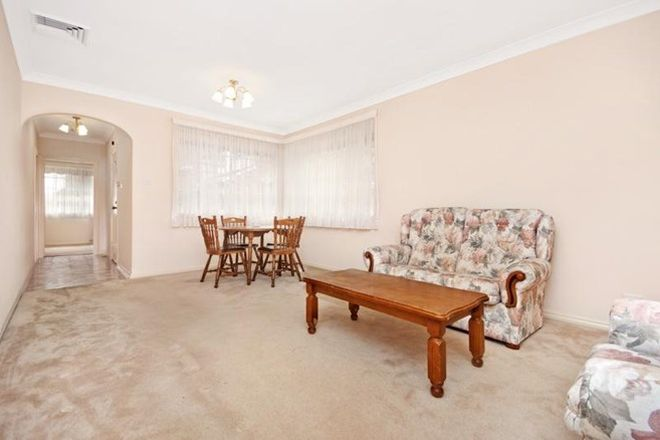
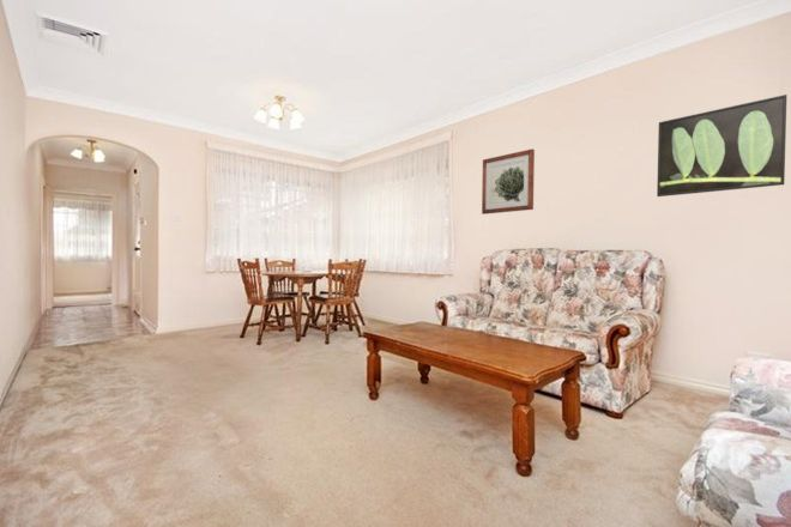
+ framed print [656,93,787,198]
+ wall art [481,147,536,216]
